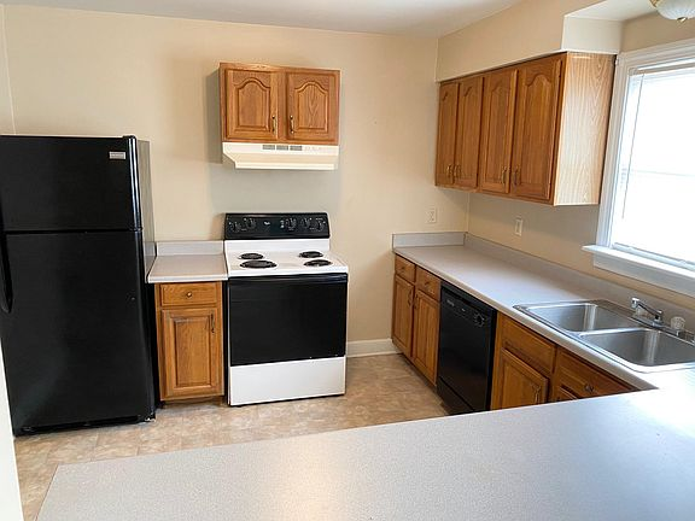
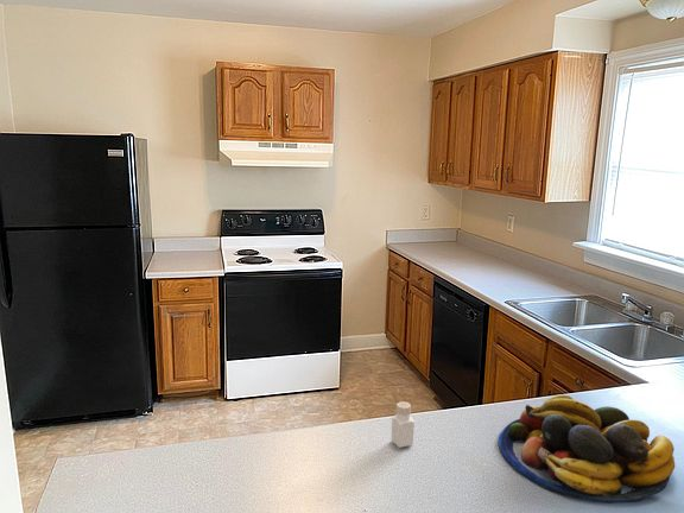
+ pepper shaker [391,400,416,449]
+ fruit bowl [498,393,676,505]
